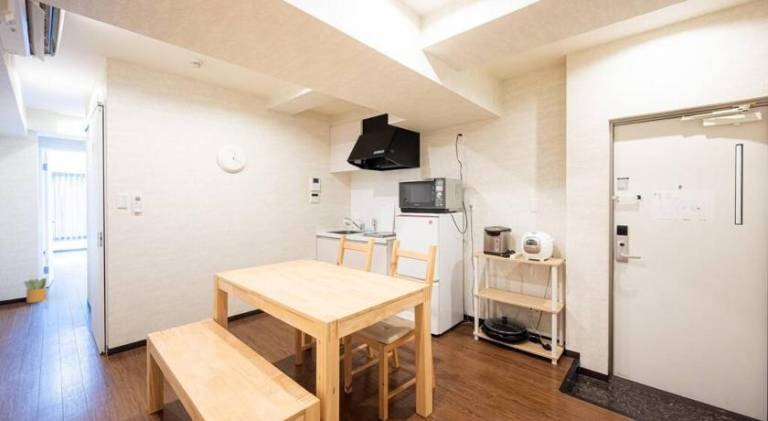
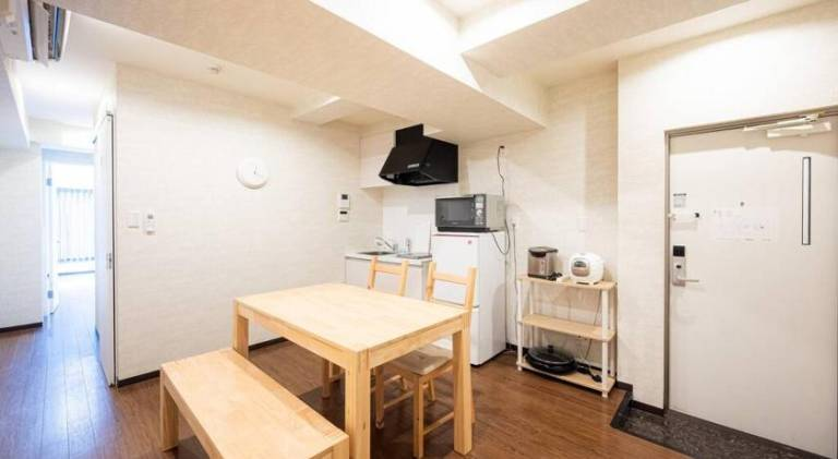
- potted plant [22,276,48,304]
